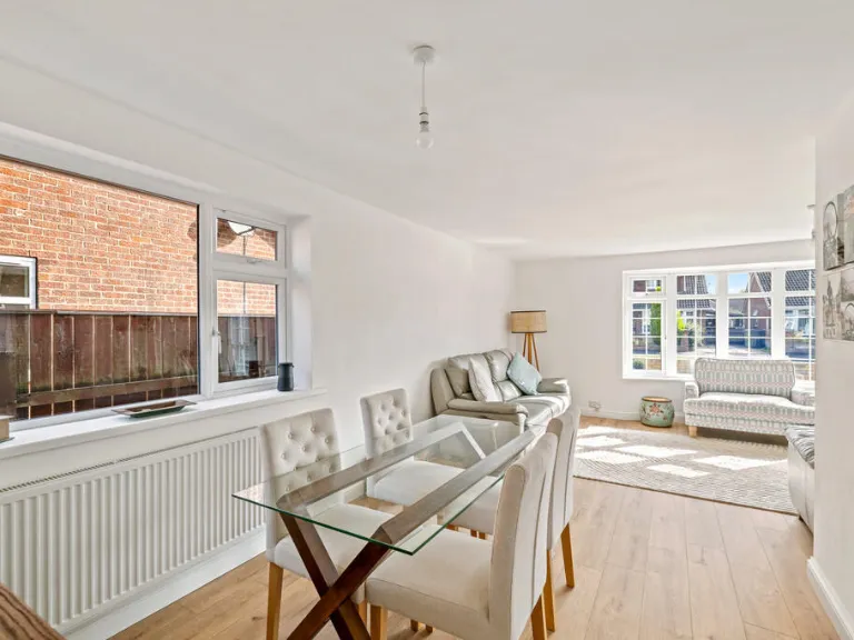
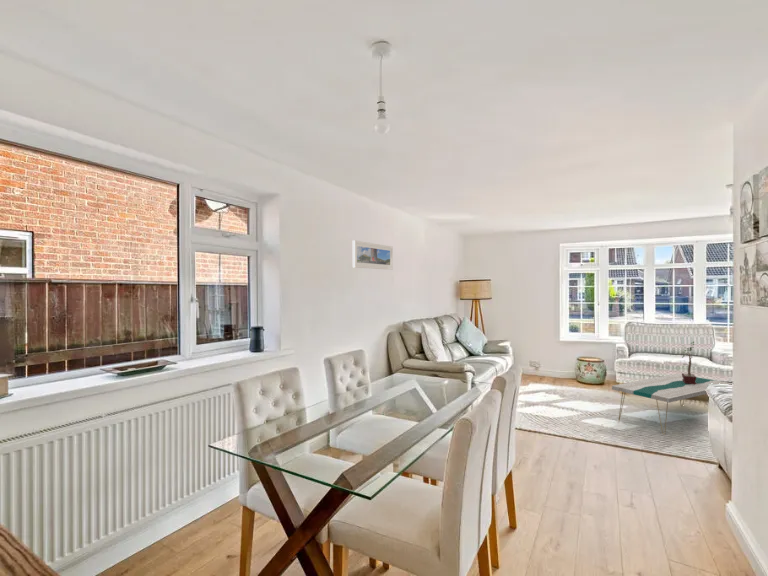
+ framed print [352,239,394,271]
+ potted plant [680,340,698,384]
+ coffee table [611,373,733,435]
